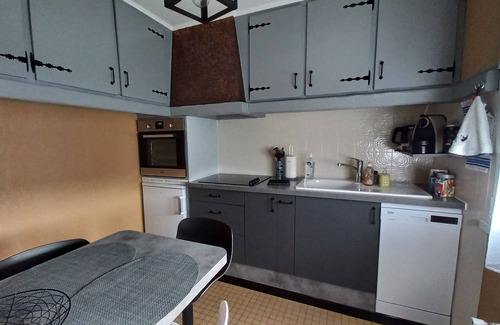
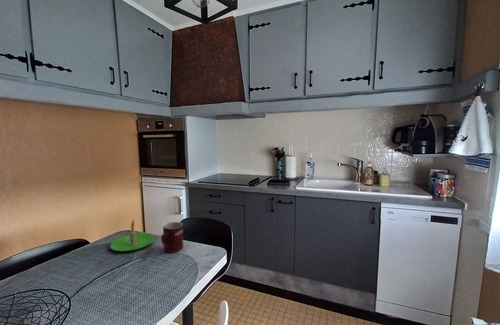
+ candle [109,218,156,252]
+ mug [160,221,184,254]
